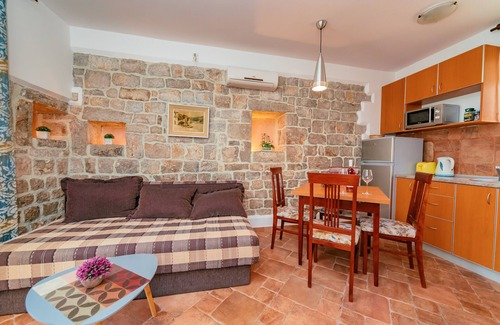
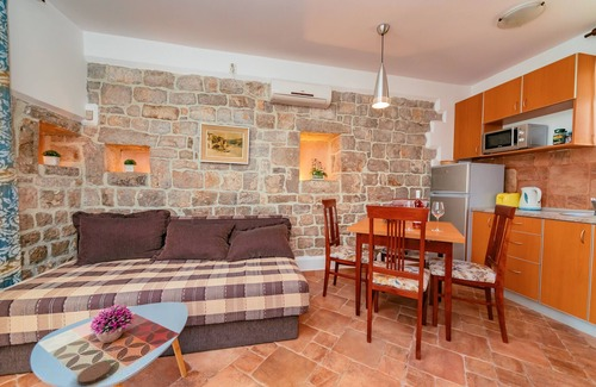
+ coaster [76,361,112,387]
